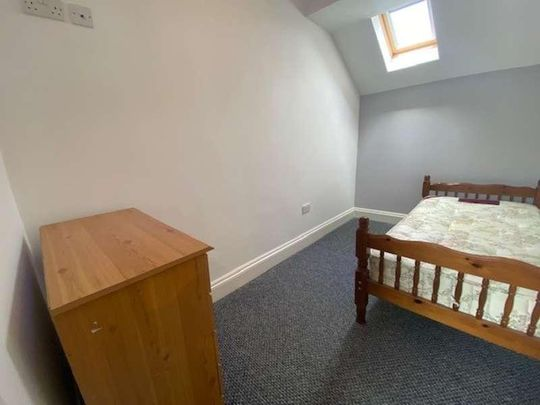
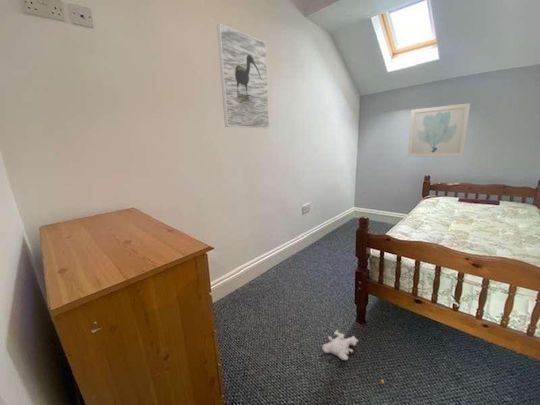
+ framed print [216,23,270,129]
+ wall art [407,102,471,158]
+ plush toy [321,329,385,384]
